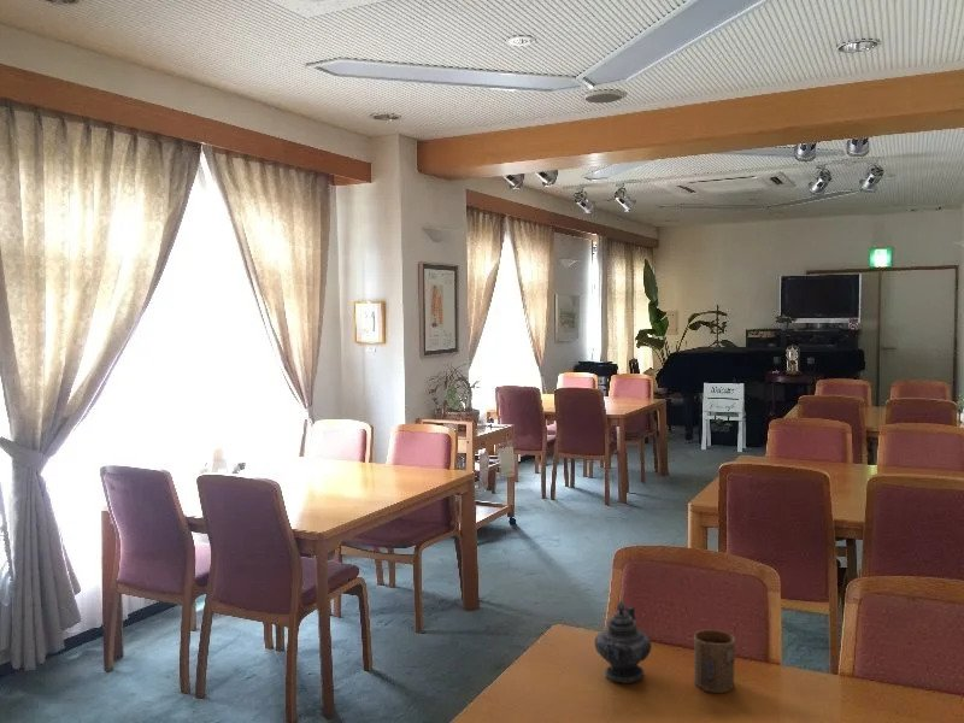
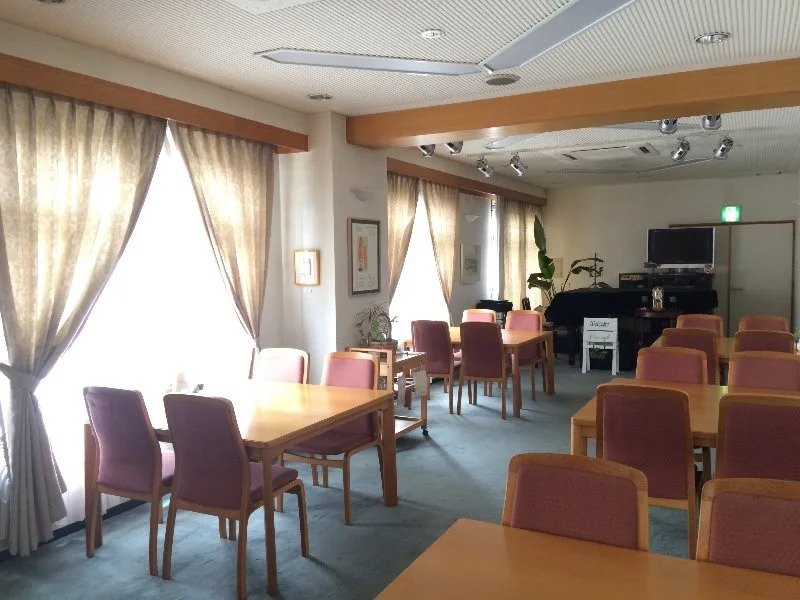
- cup [693,629,736,694]
- teapot [594,599,653,684]
